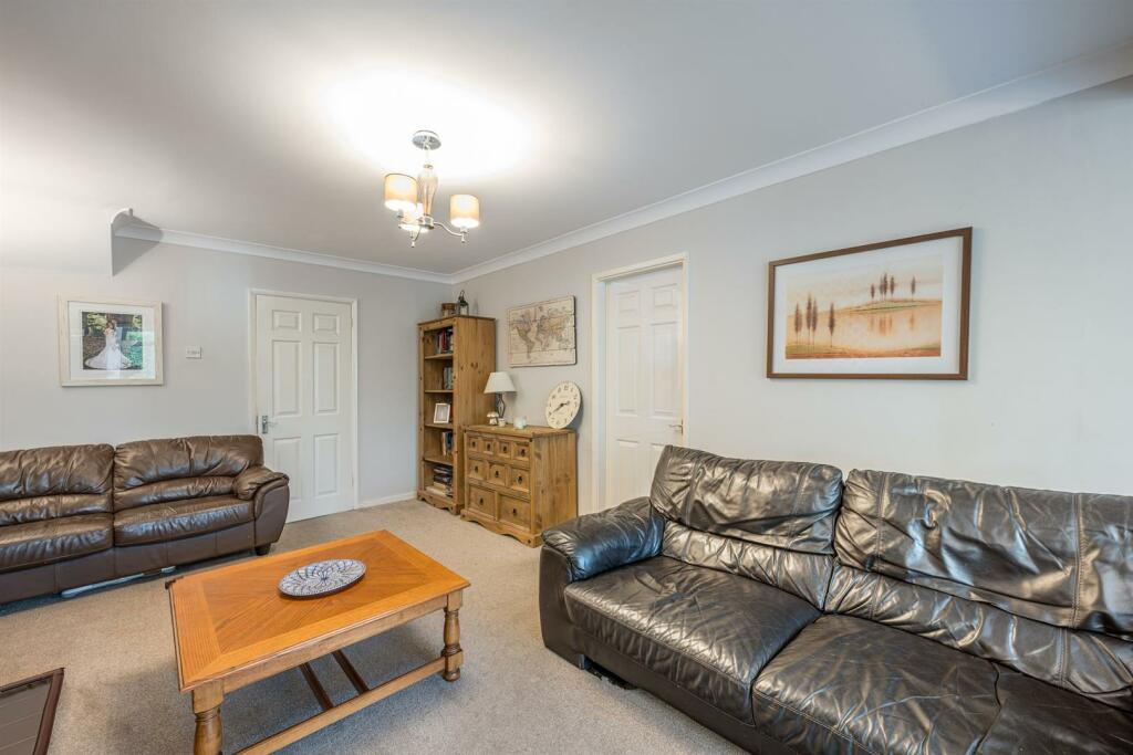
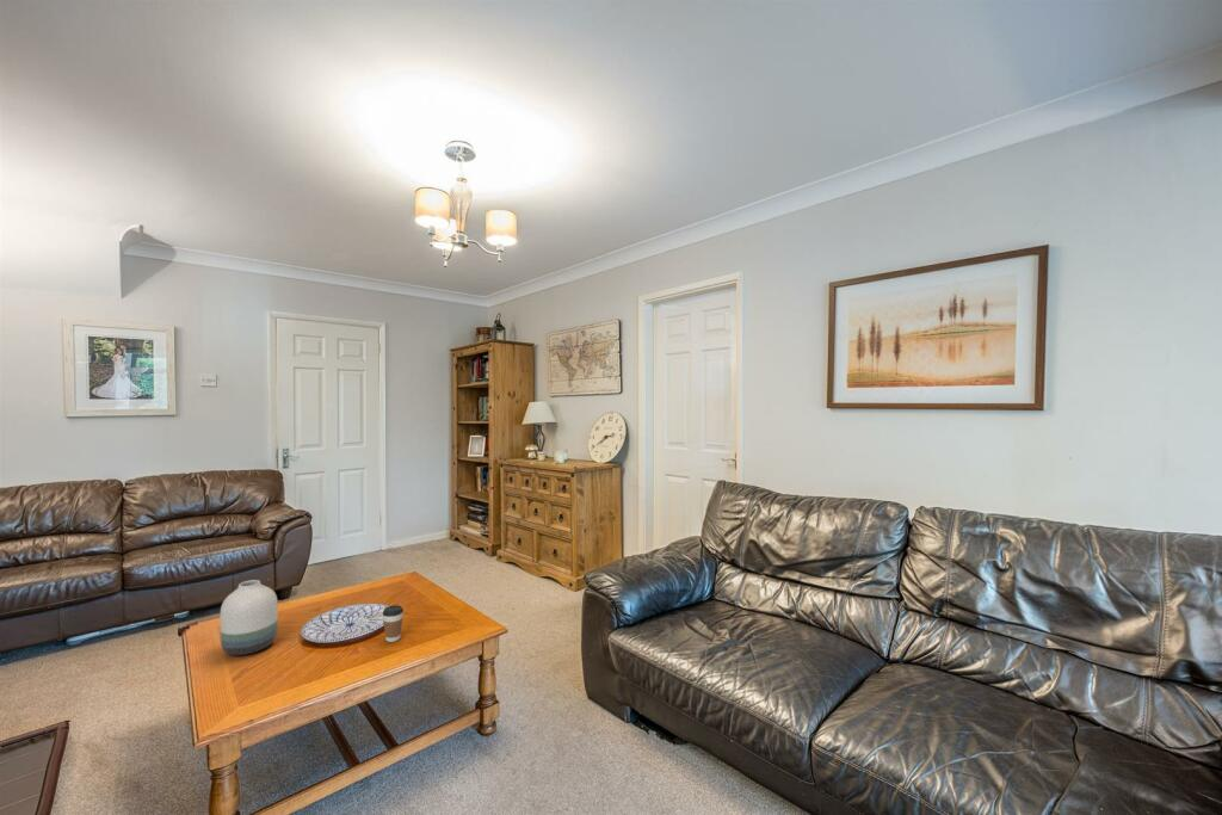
+ vase [220,579,279,656]
+ coffee cup [382,604,405,643]
